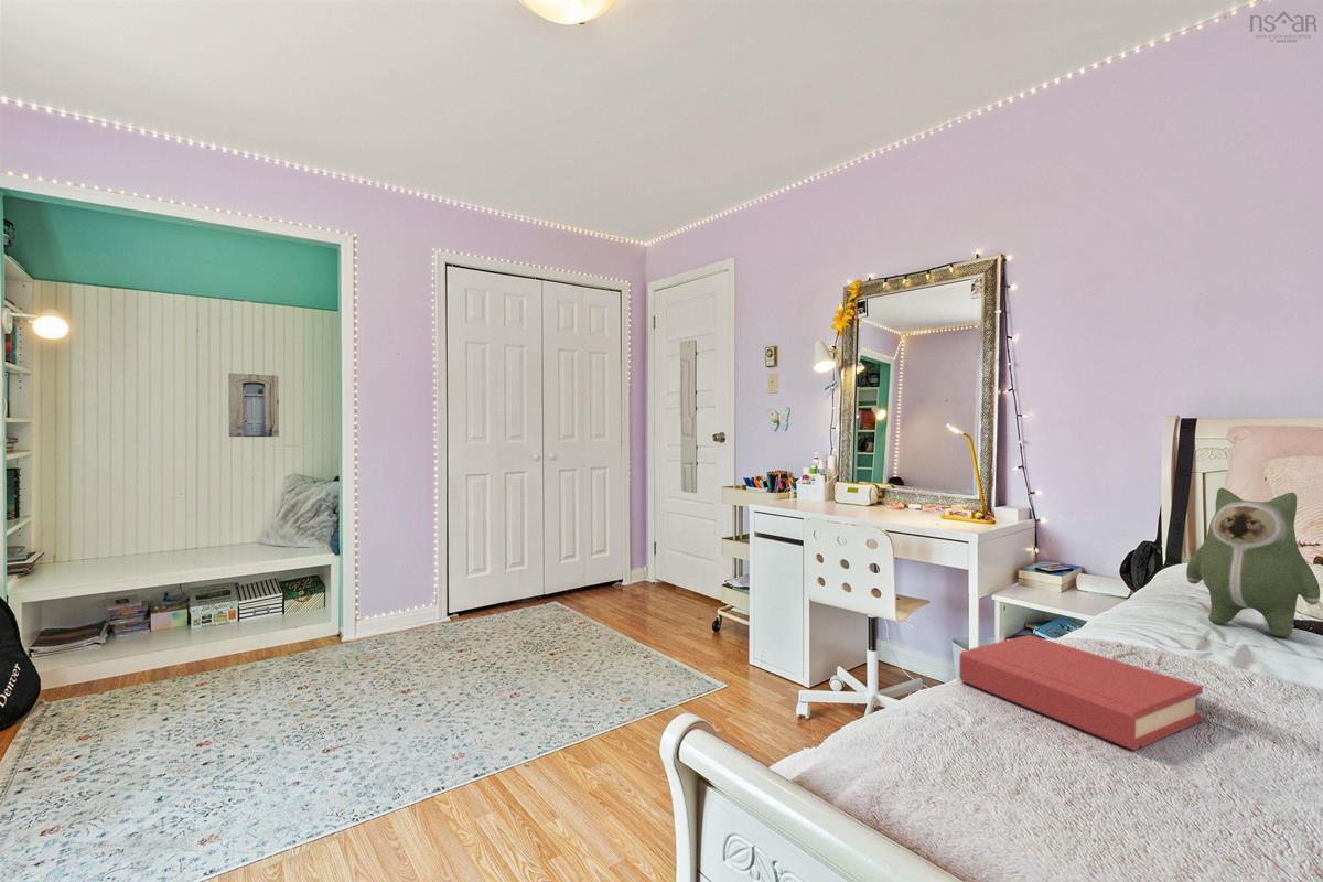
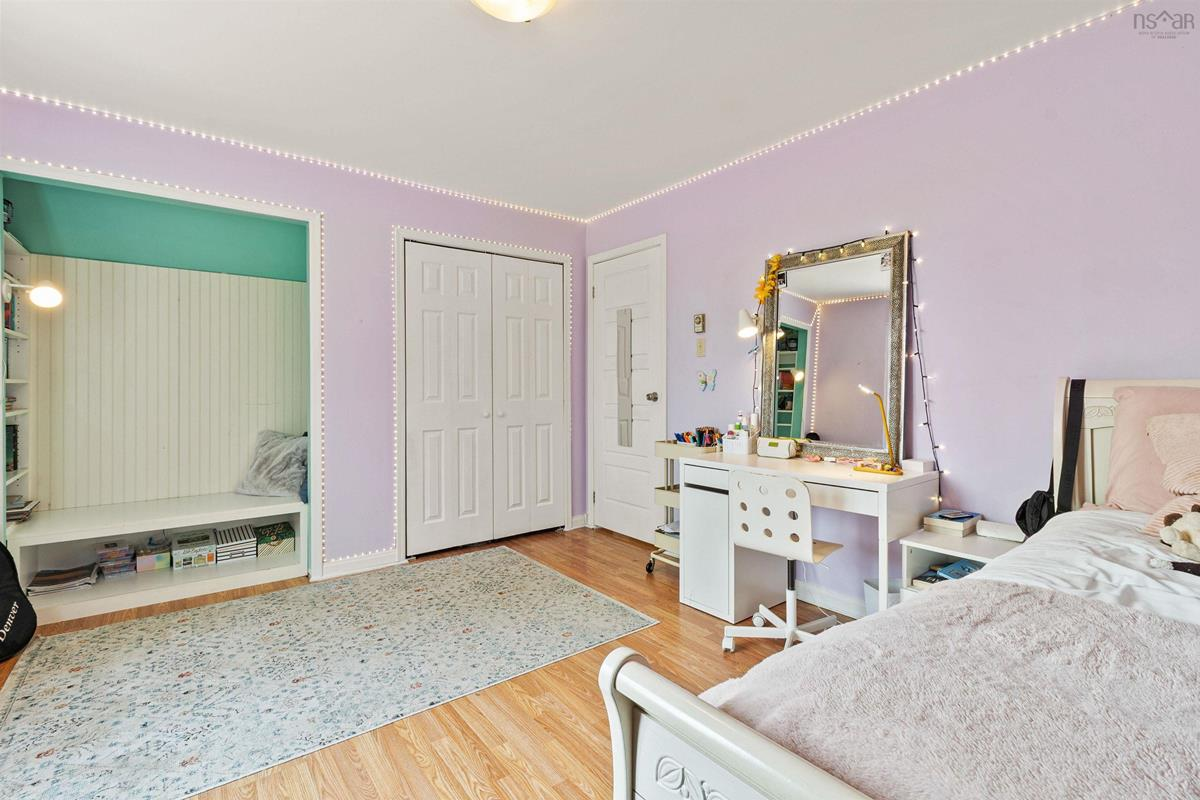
- hardback book [958,634,1204,751]
- wall art [227,373,280,438]
- plush toy [1185,487,1321,638]
